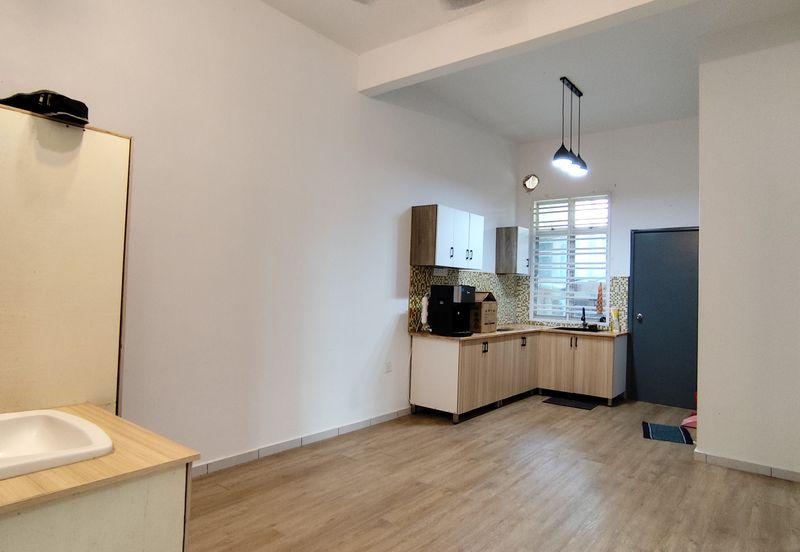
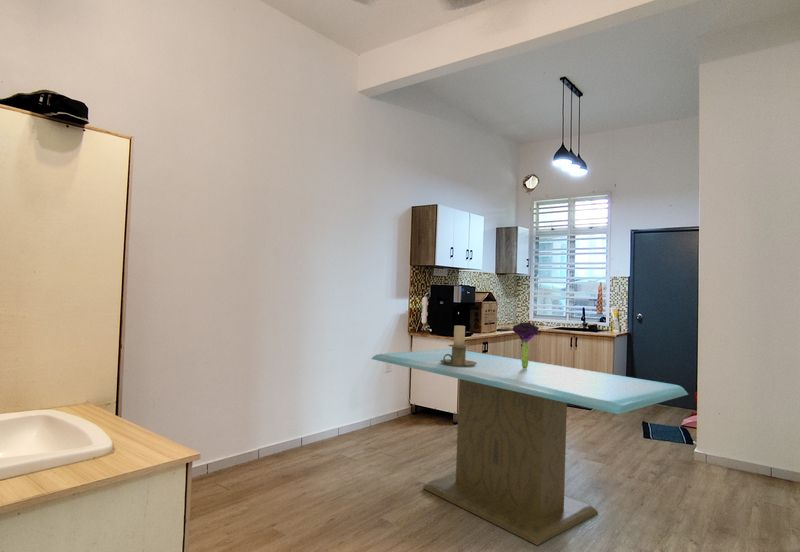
+ candle holder [440,325,477,367]
+ dining table [371,348,689,546]
+ bouquet [512,321,540,369]
